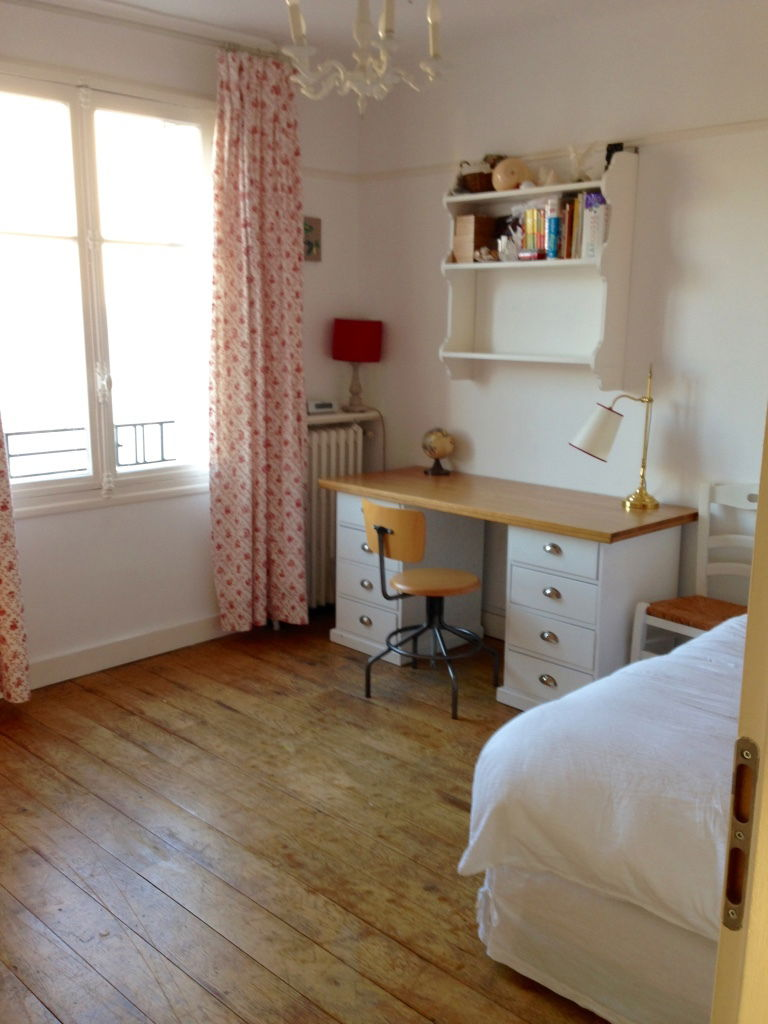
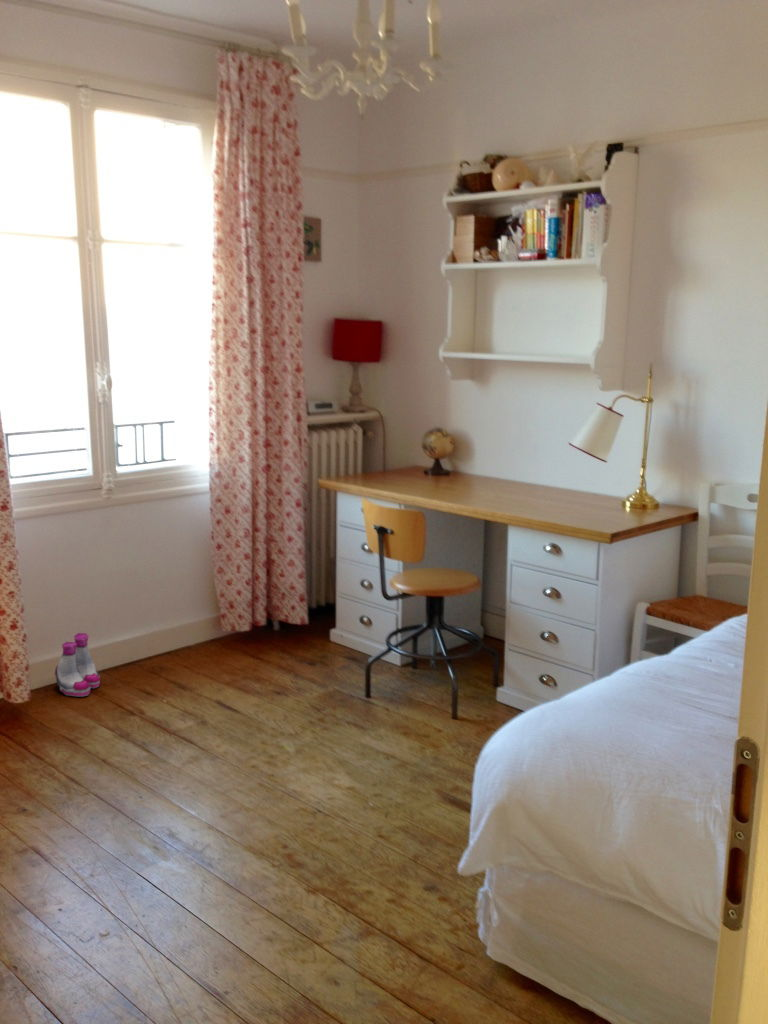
+ boots [54,632,101,698]
